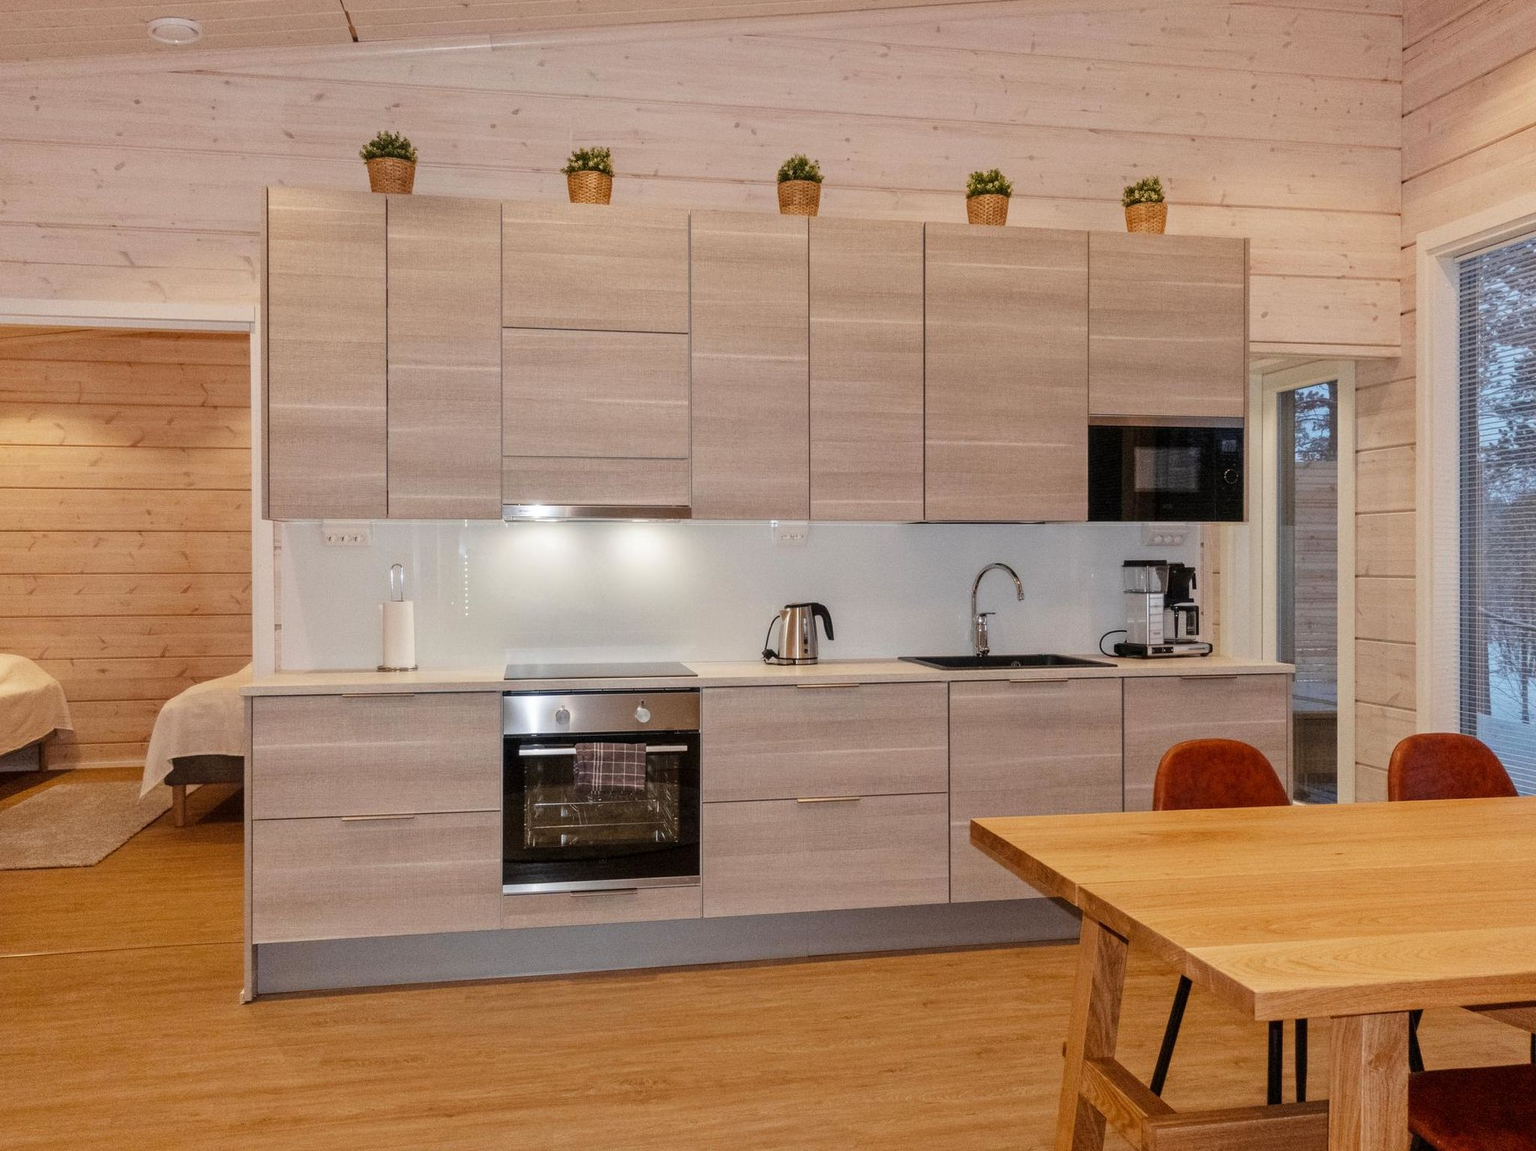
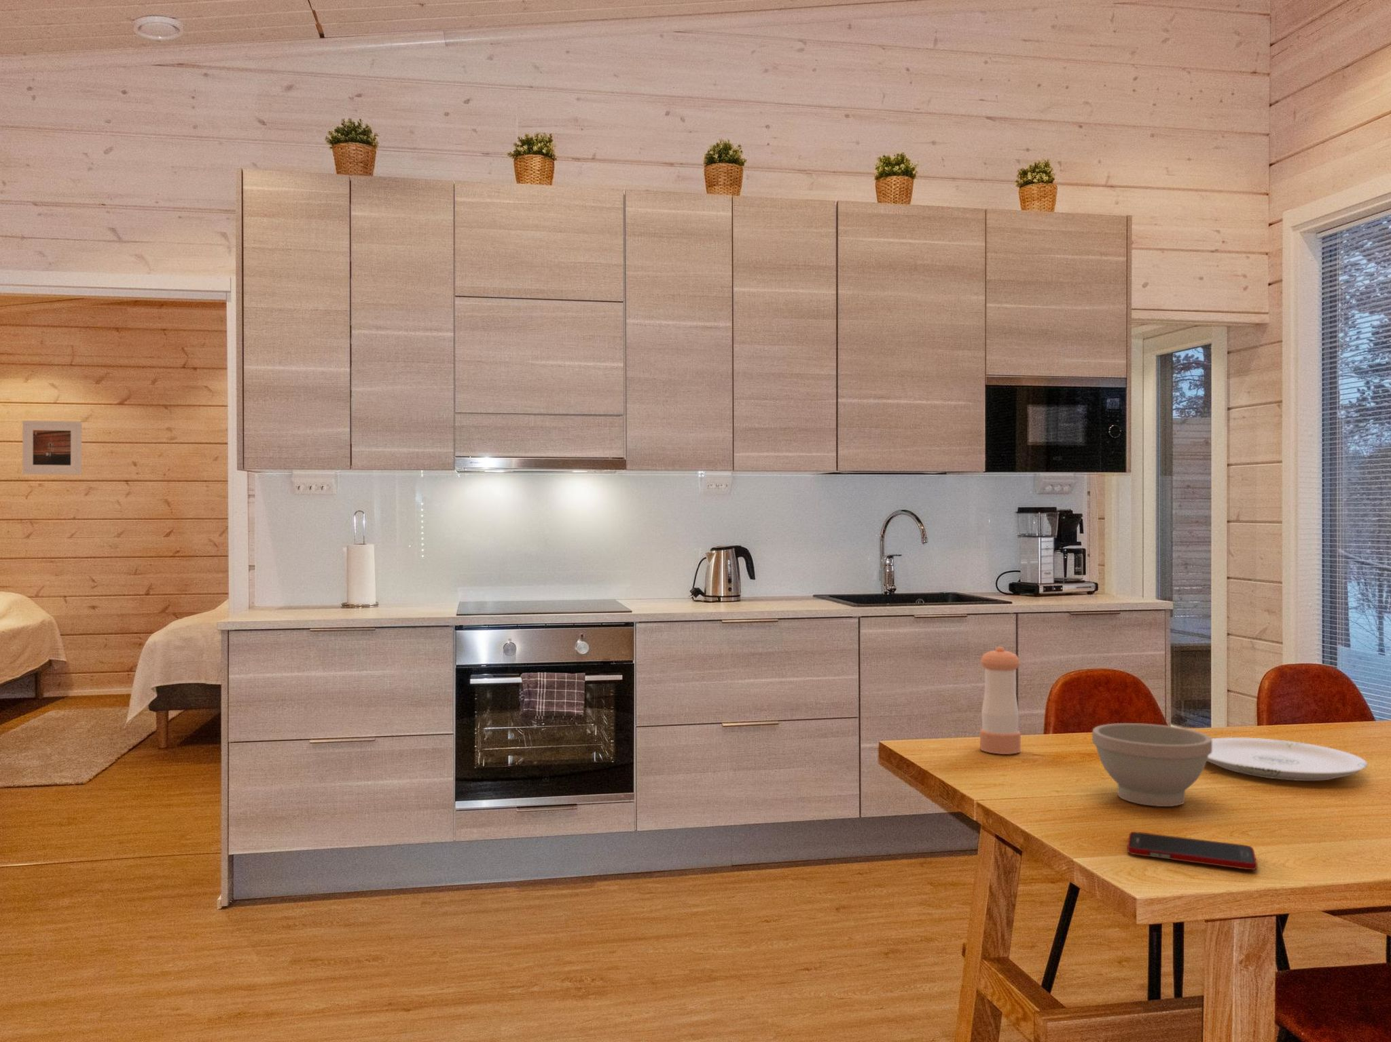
+ pepper shaker [979,646,1022,755]
+ bowl [1092,722,1212,808]
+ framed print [22,420,82,475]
+ cell phone [1127,831,1257,870]
+ plate [1206,737,1368,782]
